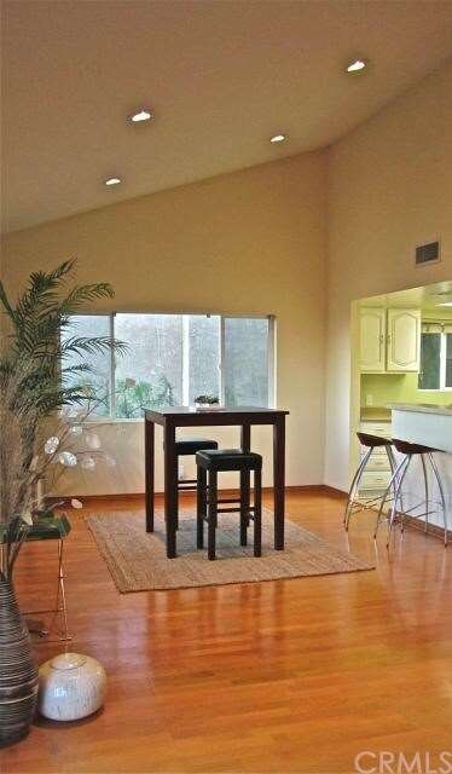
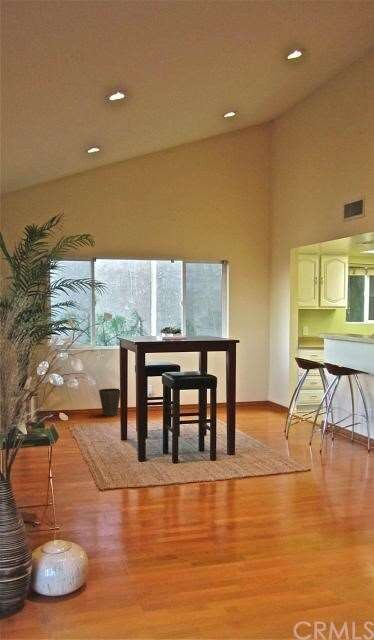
+ waste basket [98,387,121,417]
